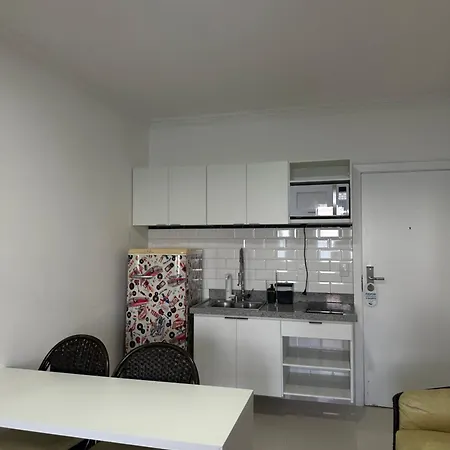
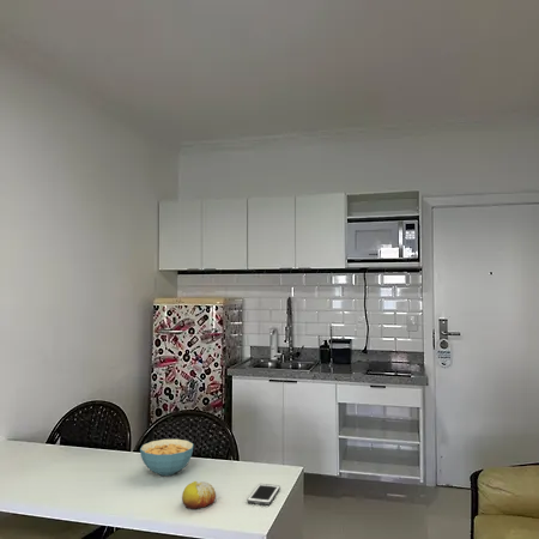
+ cell phone [246,483,281,505]
+ cereal bowl [139,438,194,477]
+ fruit [181,480,217,510]
